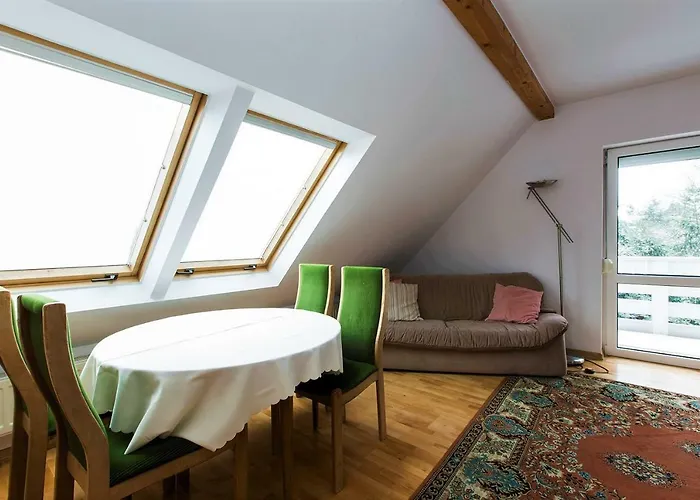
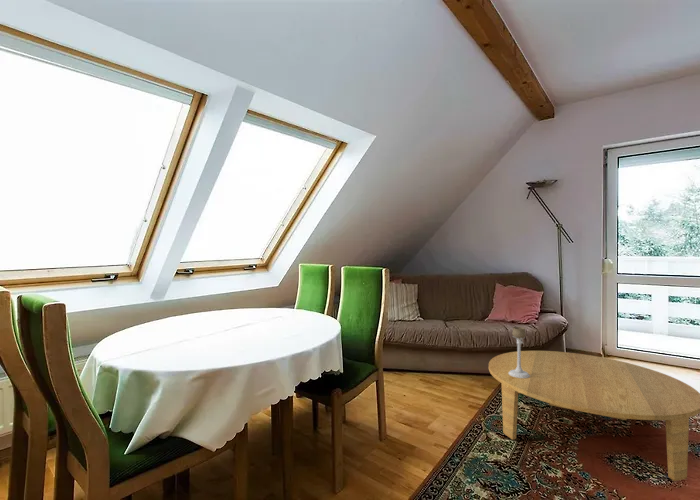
+ candle holder [509,326,530,378]
+ coffee table [488,350,700,482]
